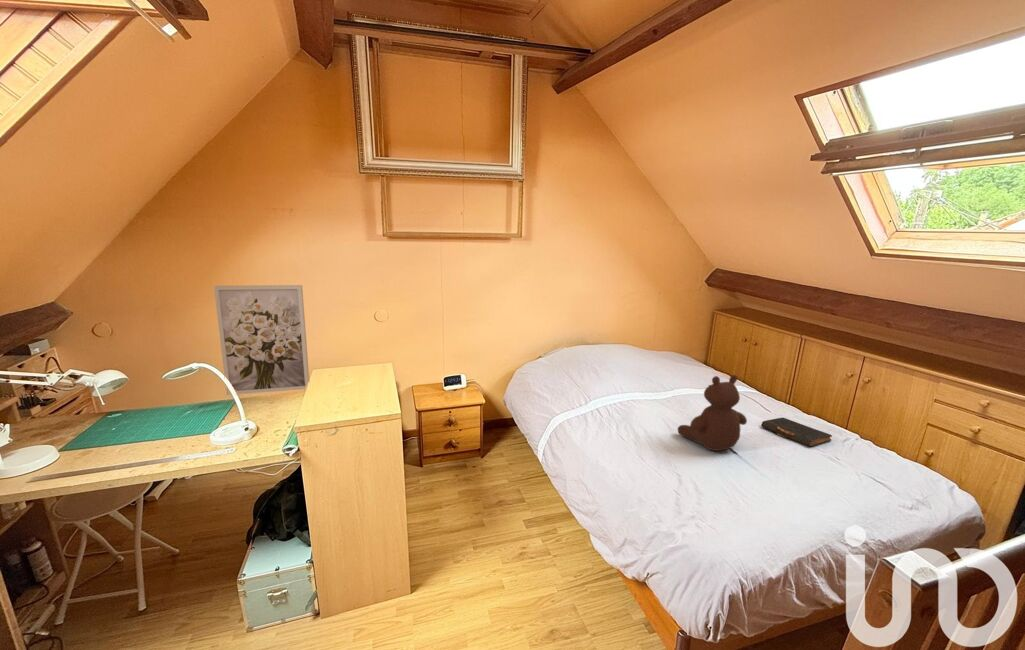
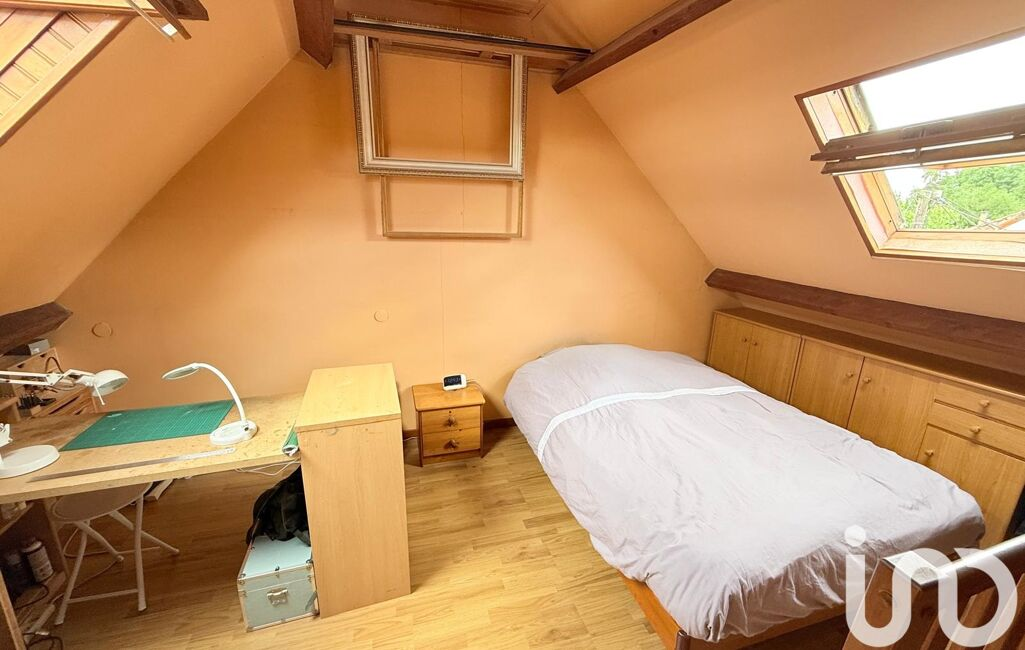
- wall art [213,284,310,396]
- teddy bear [677,374,748,452]
- book [760,417,833,447]
